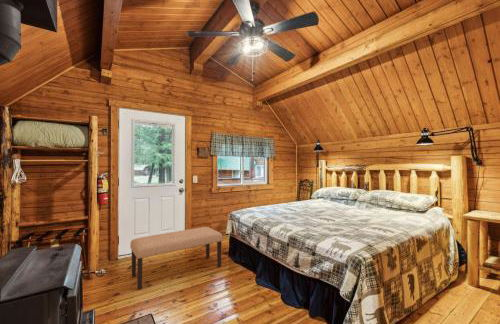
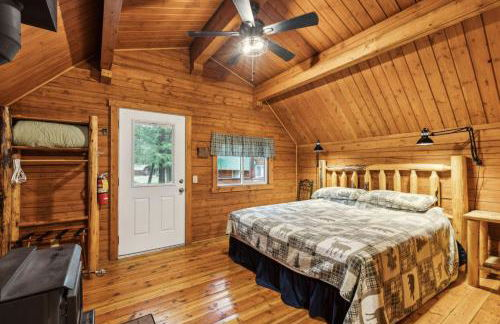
- bench [129,226,224,290]
